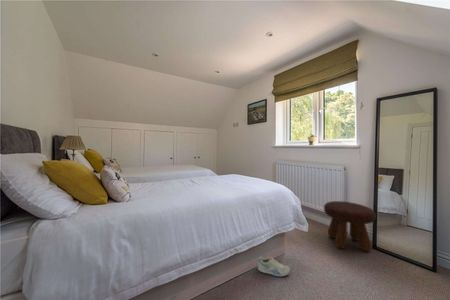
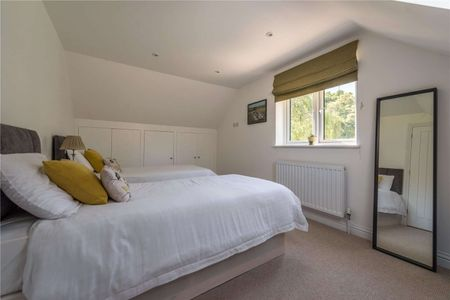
- footstool [323,200,377,252]
- sneaker [257,256,291,278]
